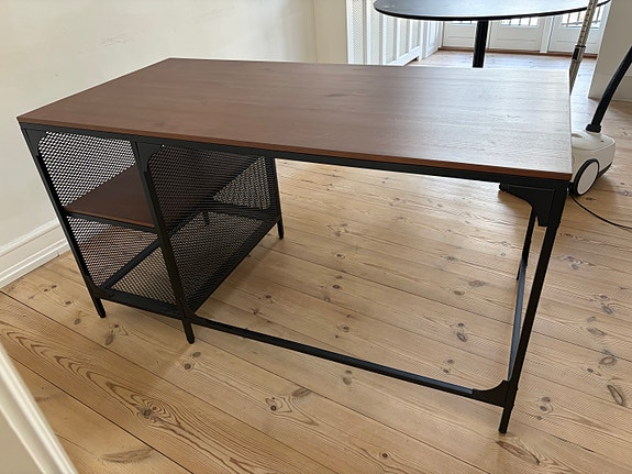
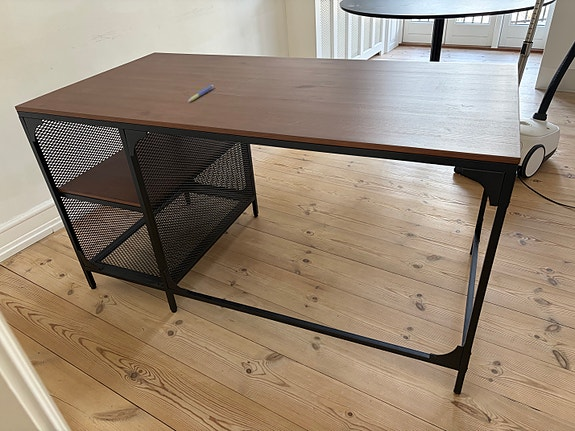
+ pen [187,84,214,103]
